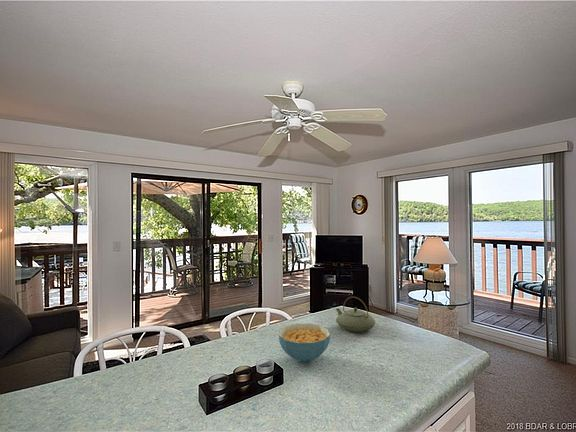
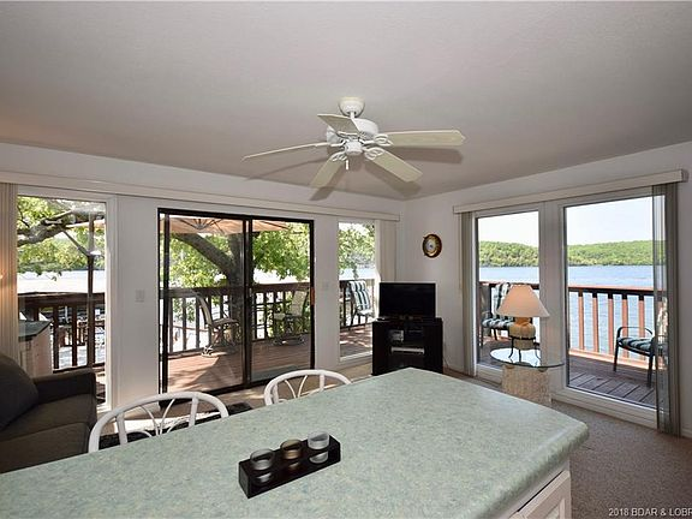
- cereal bowl [278,323,331,363]
- teapot [335,296,376,333]
